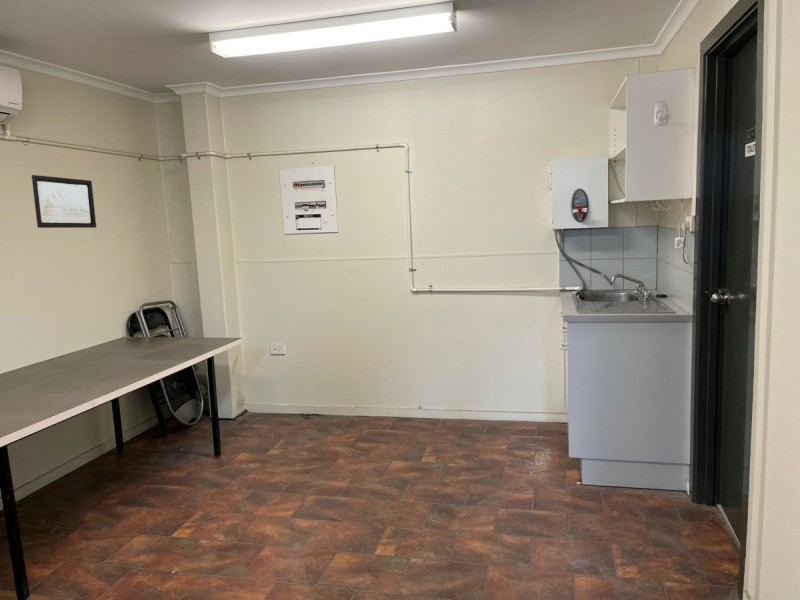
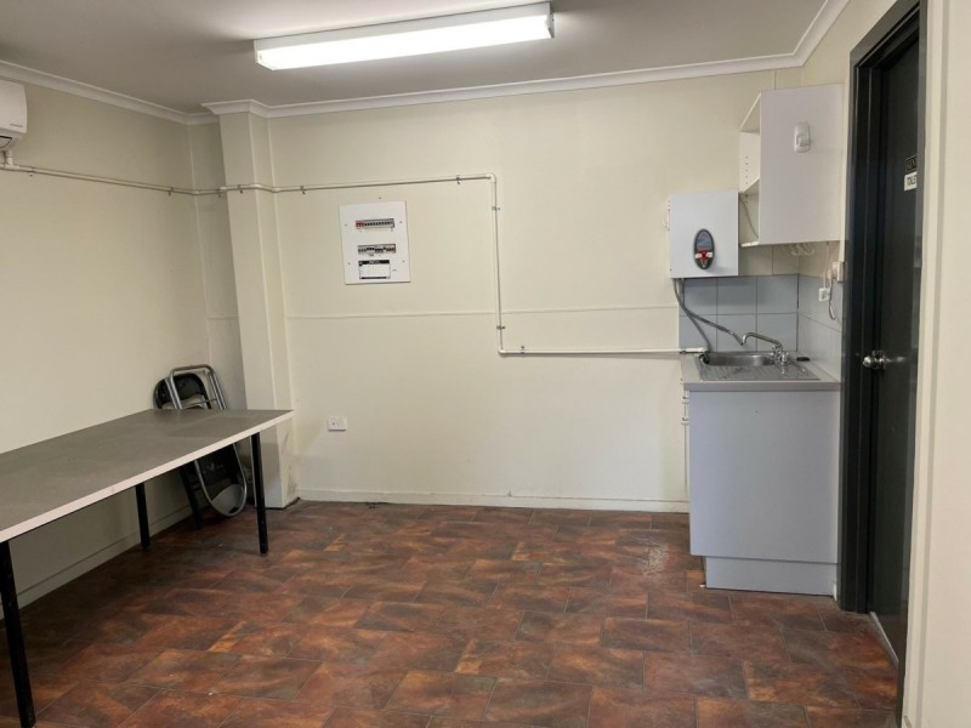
- wall art [31,174,97,229]
